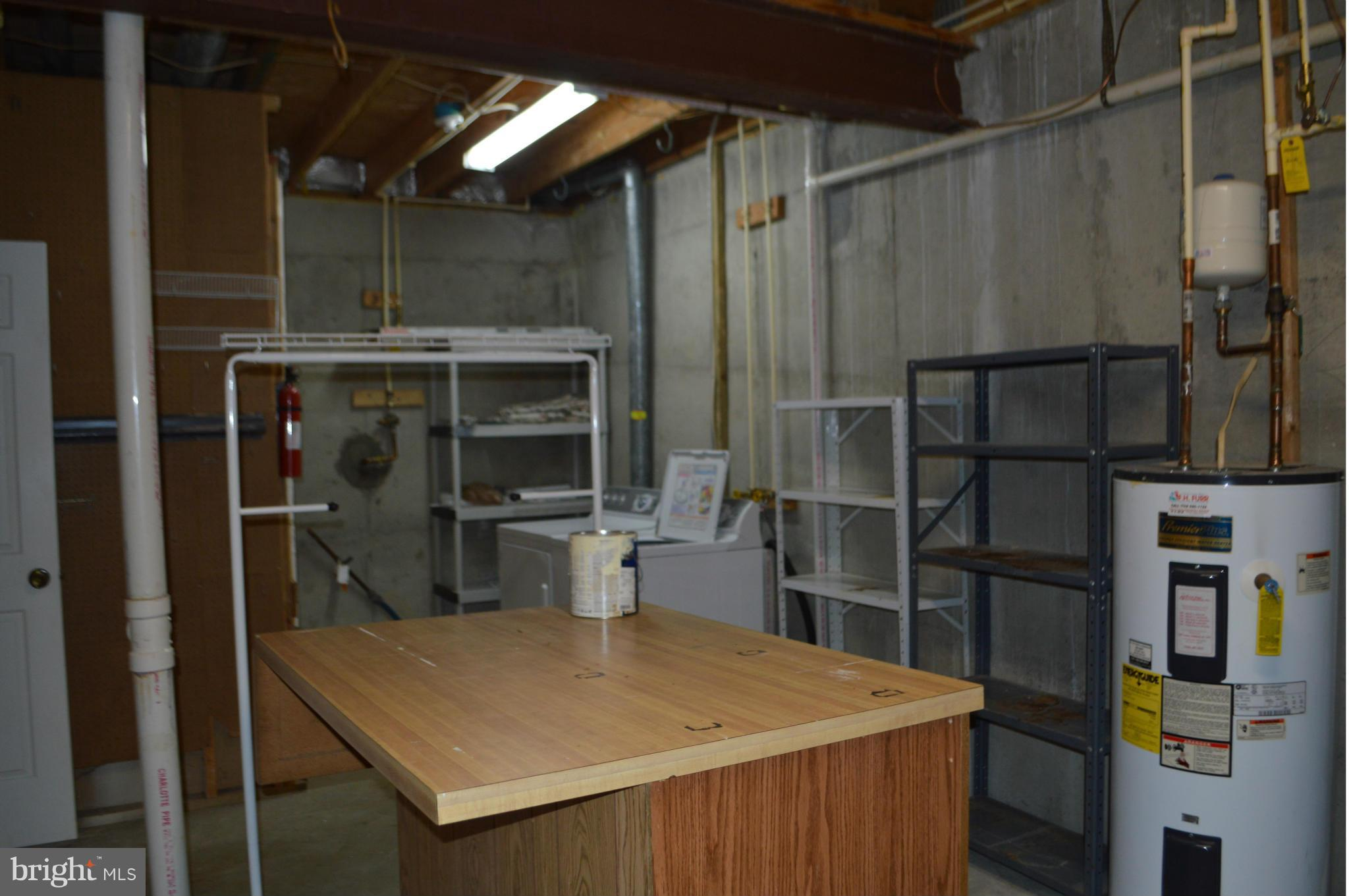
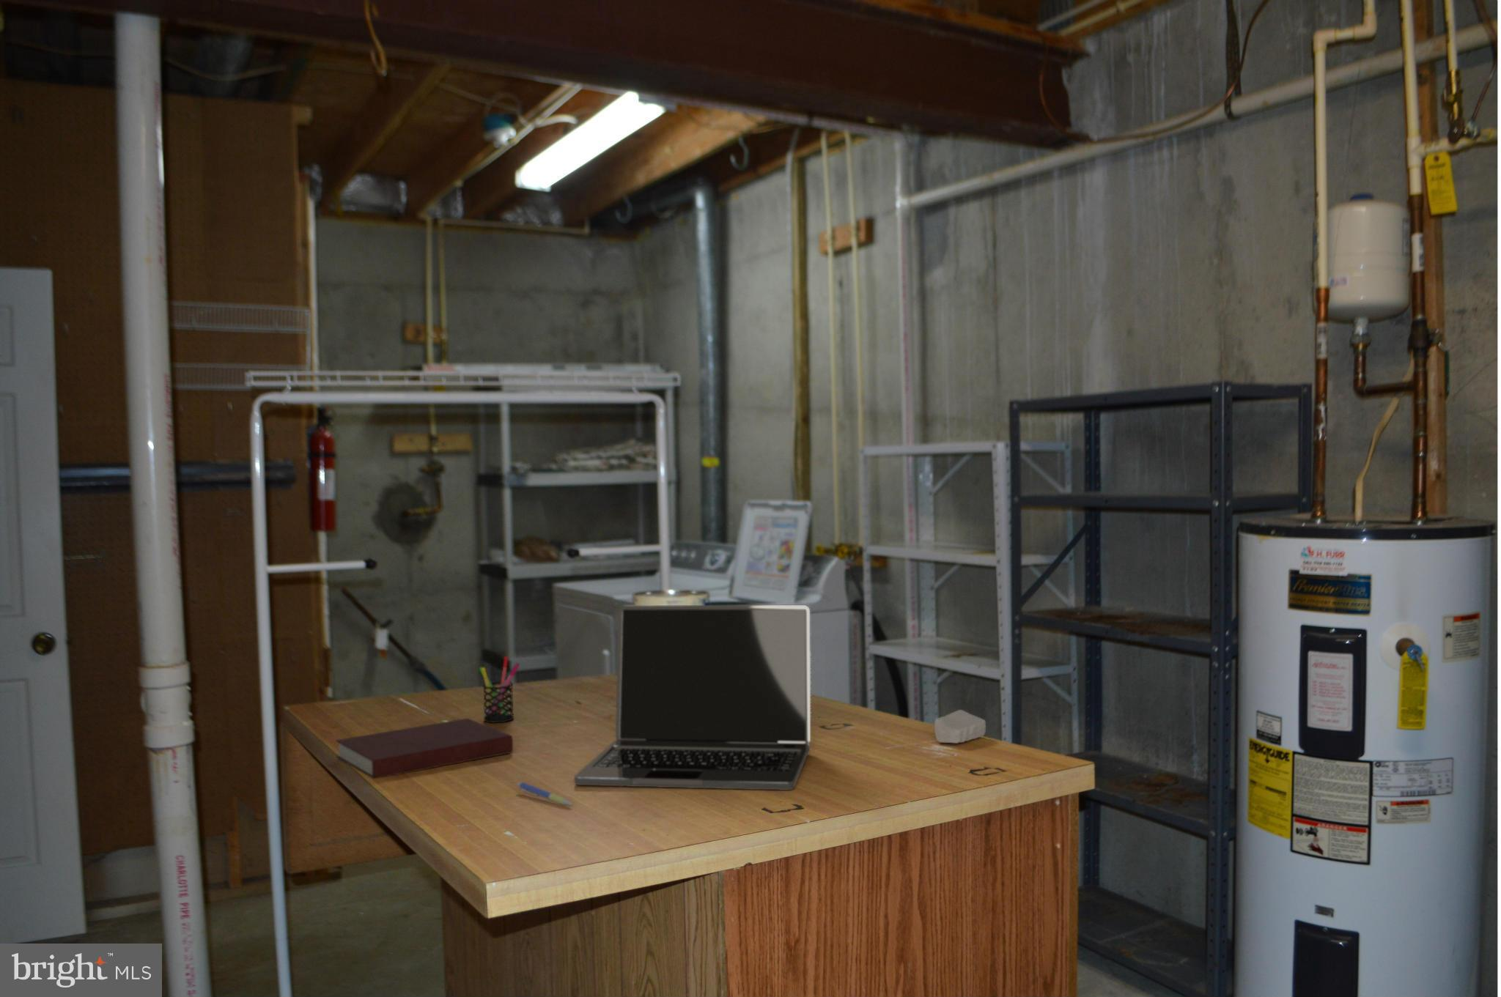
+ soap bar [934,709,987,744]
+ notebook [335,718,514,779]
+ pen holder [478,655,521,723]
+ laptop [573,604,811,791]
+ pen [516,781,573,806]
